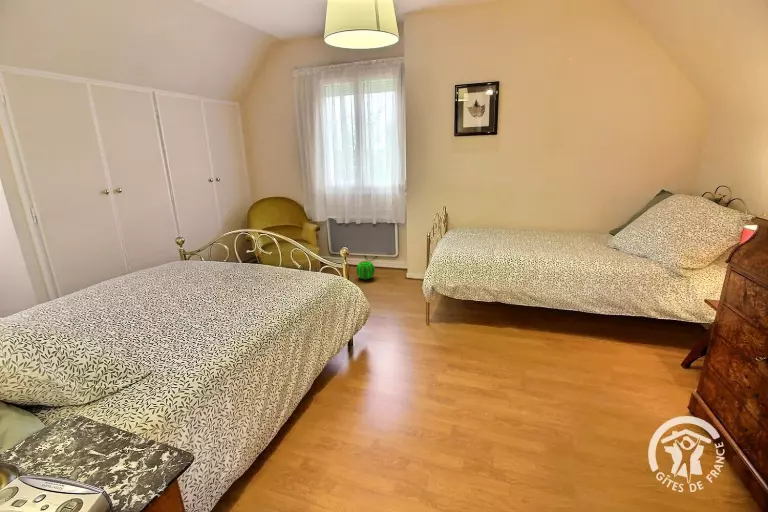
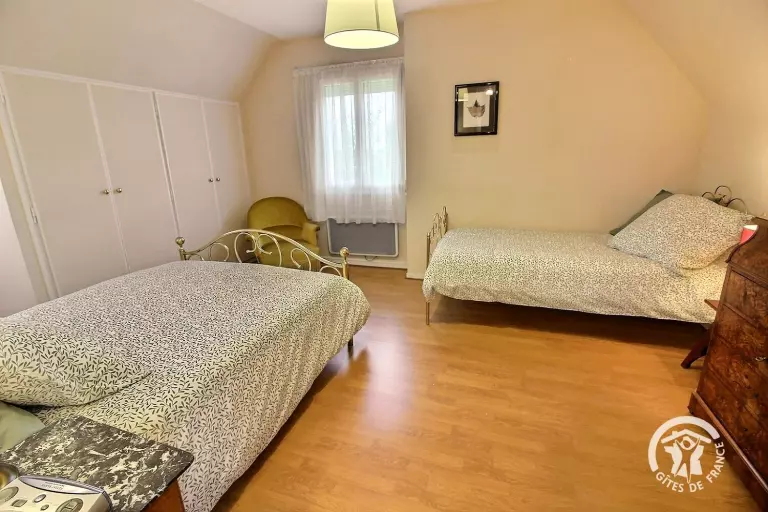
- ball [355,260,376,280]
